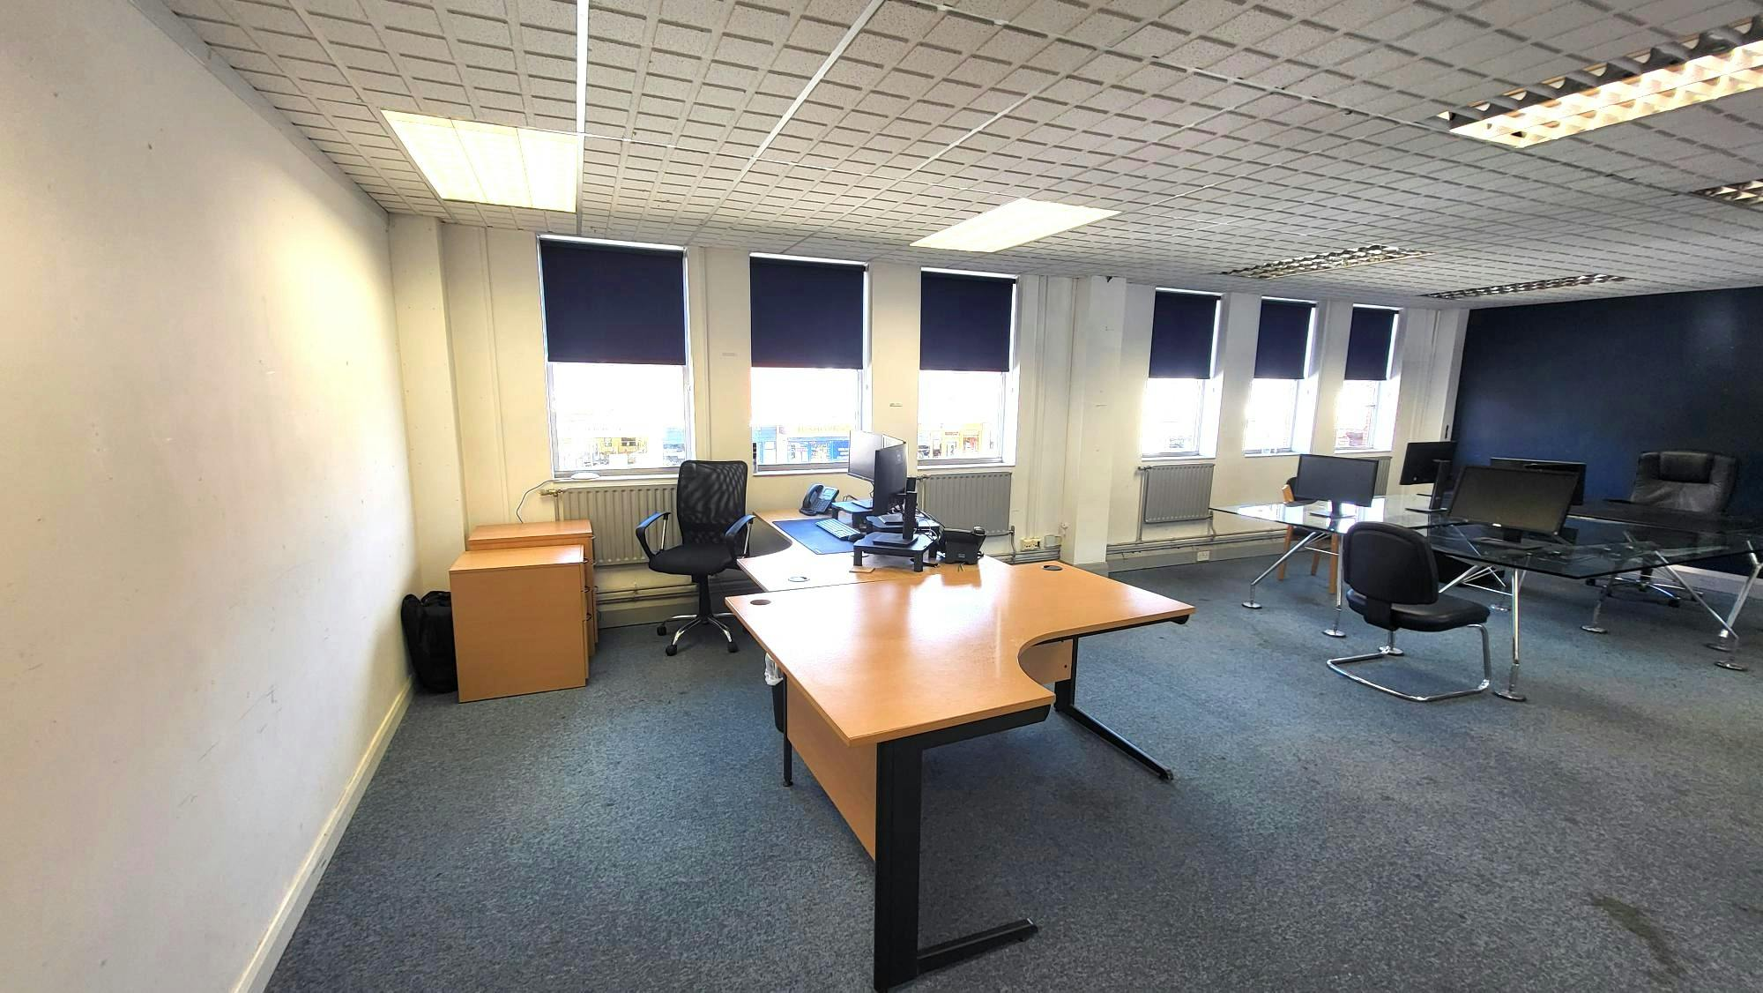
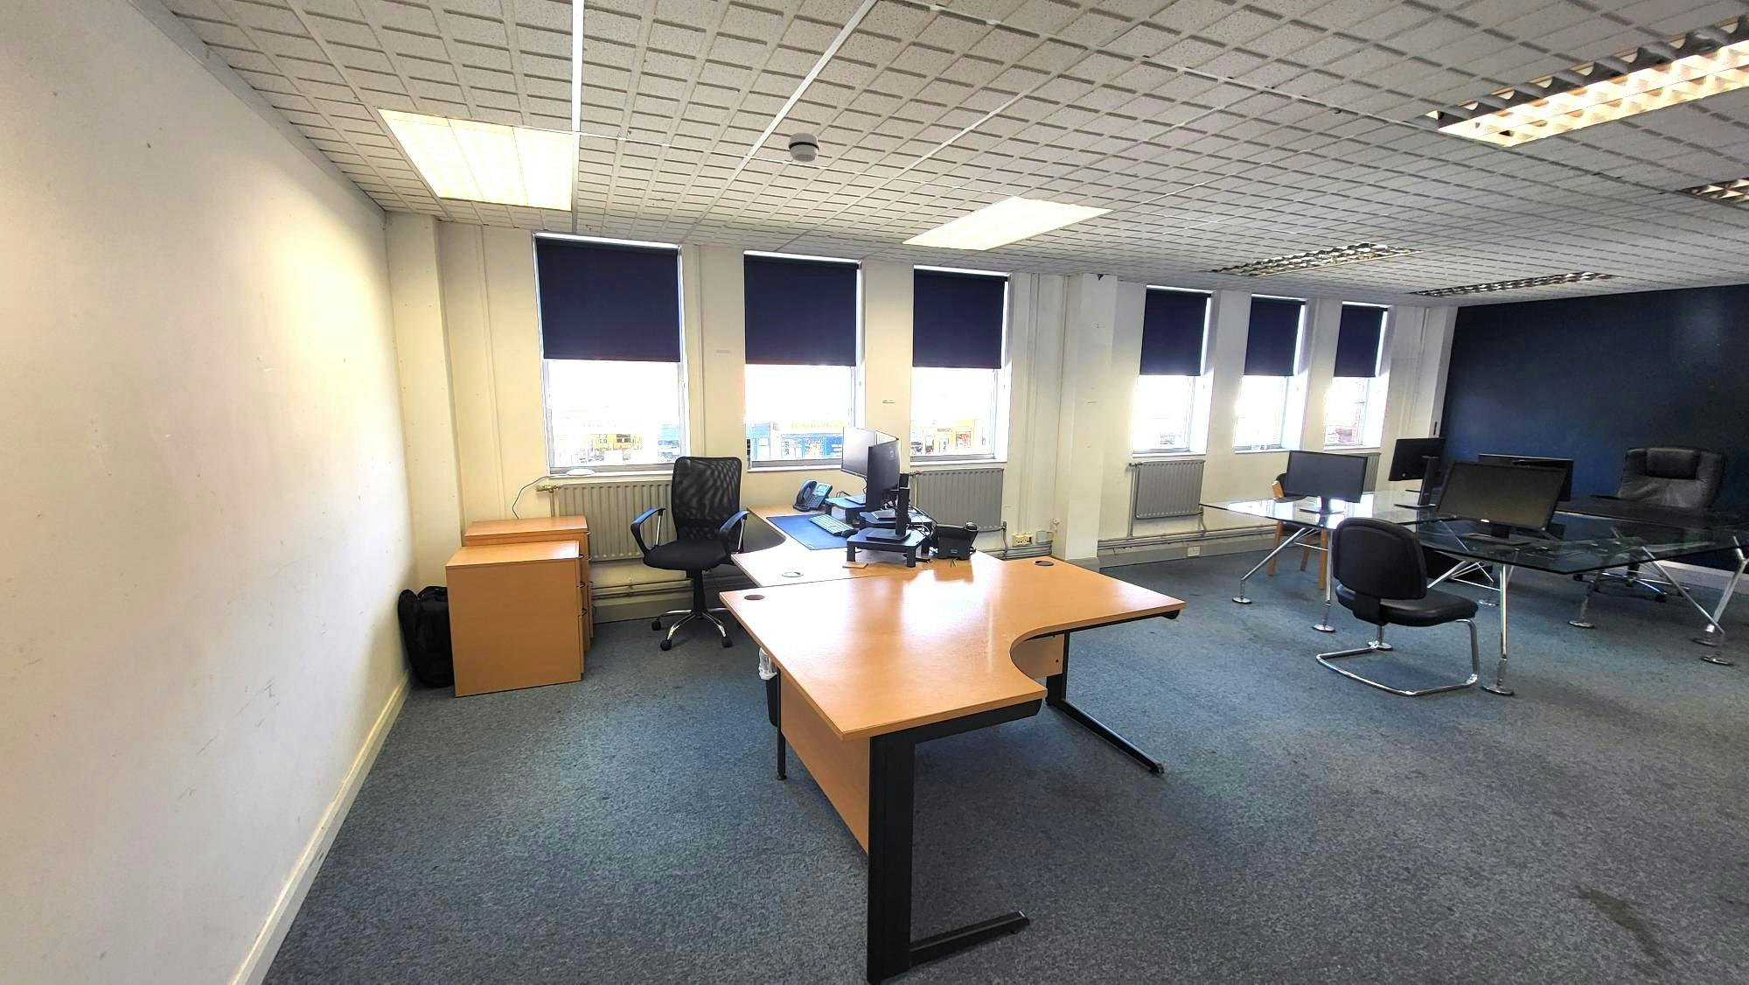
+ smoke detector [787,132,822,162]
